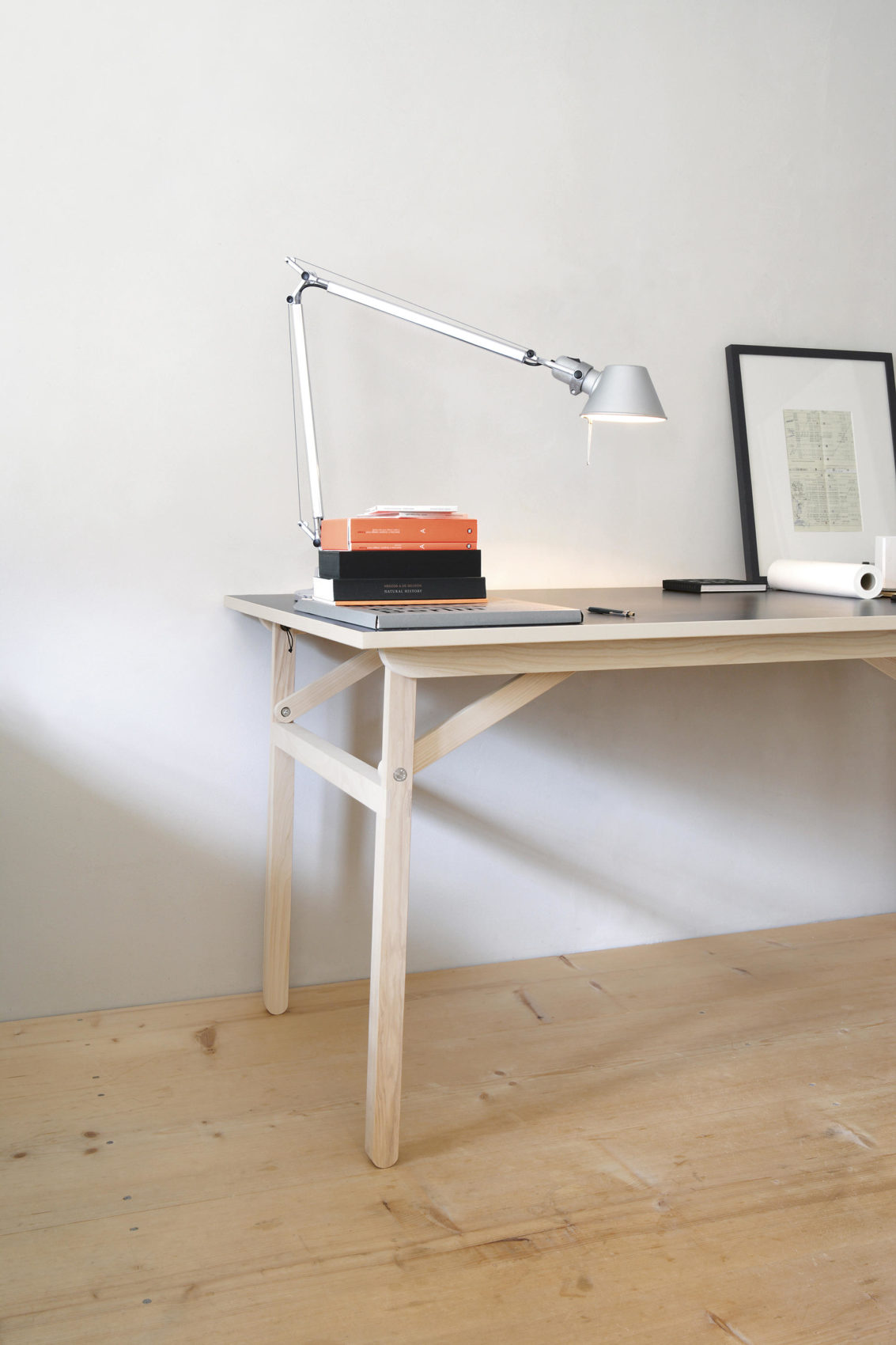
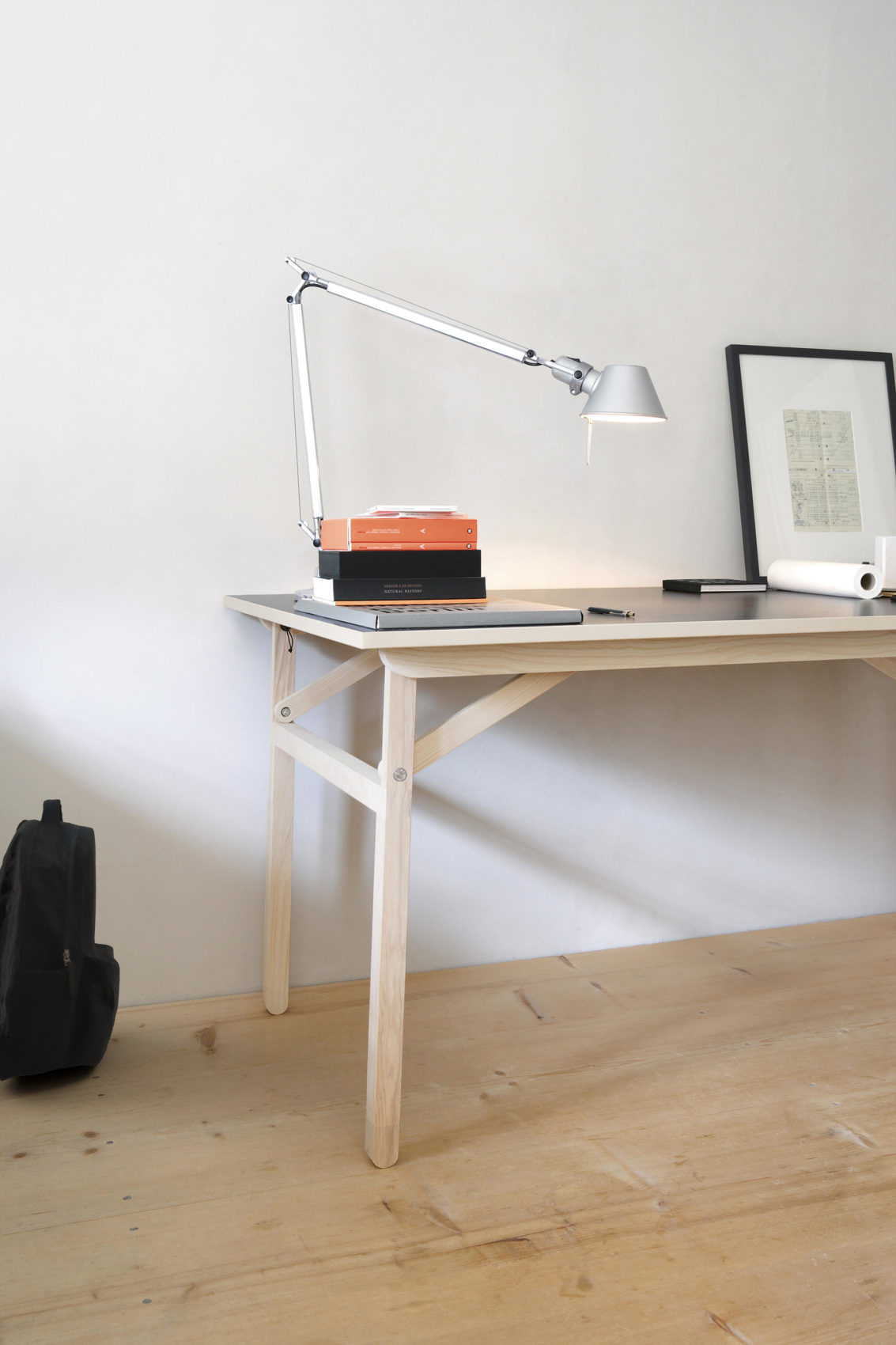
+ backpack [0,798,121,1082]
